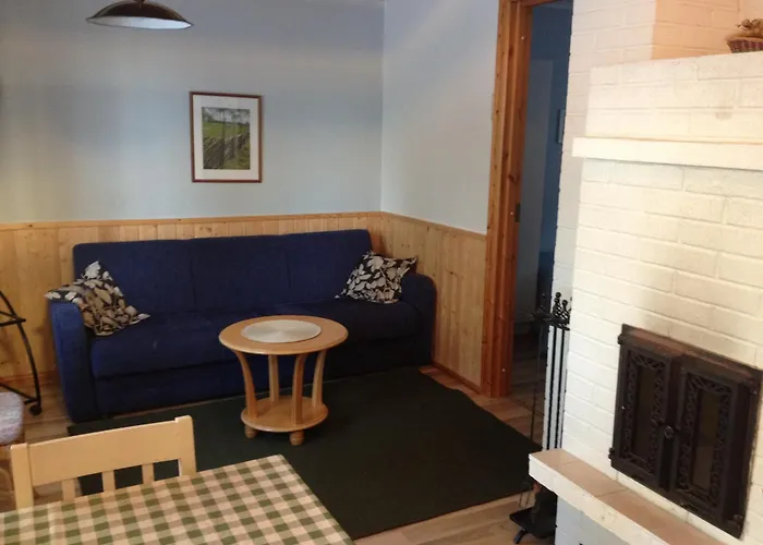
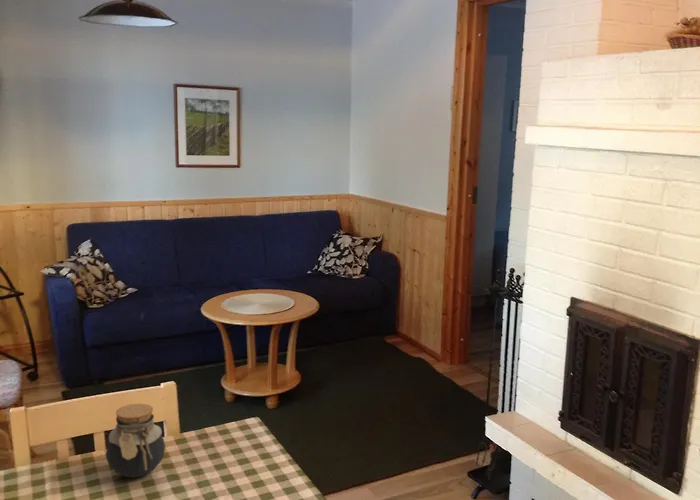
+ jar [105,403,166,479]
